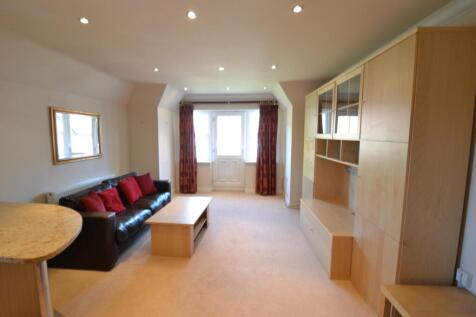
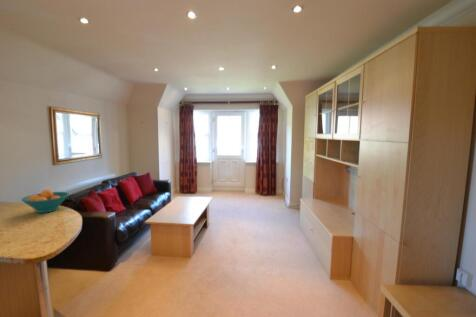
+ fruit bowl [20,188,70,214]
